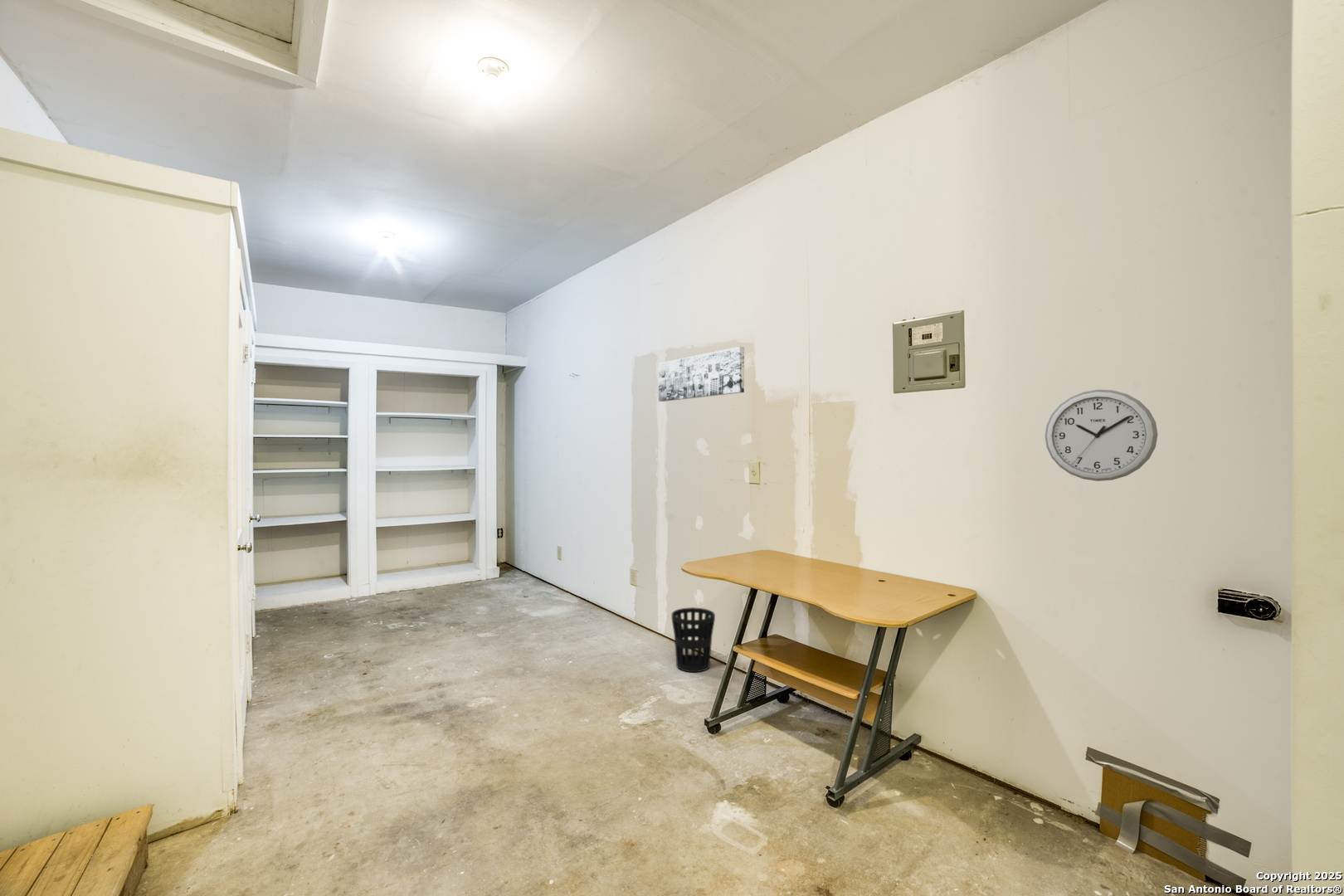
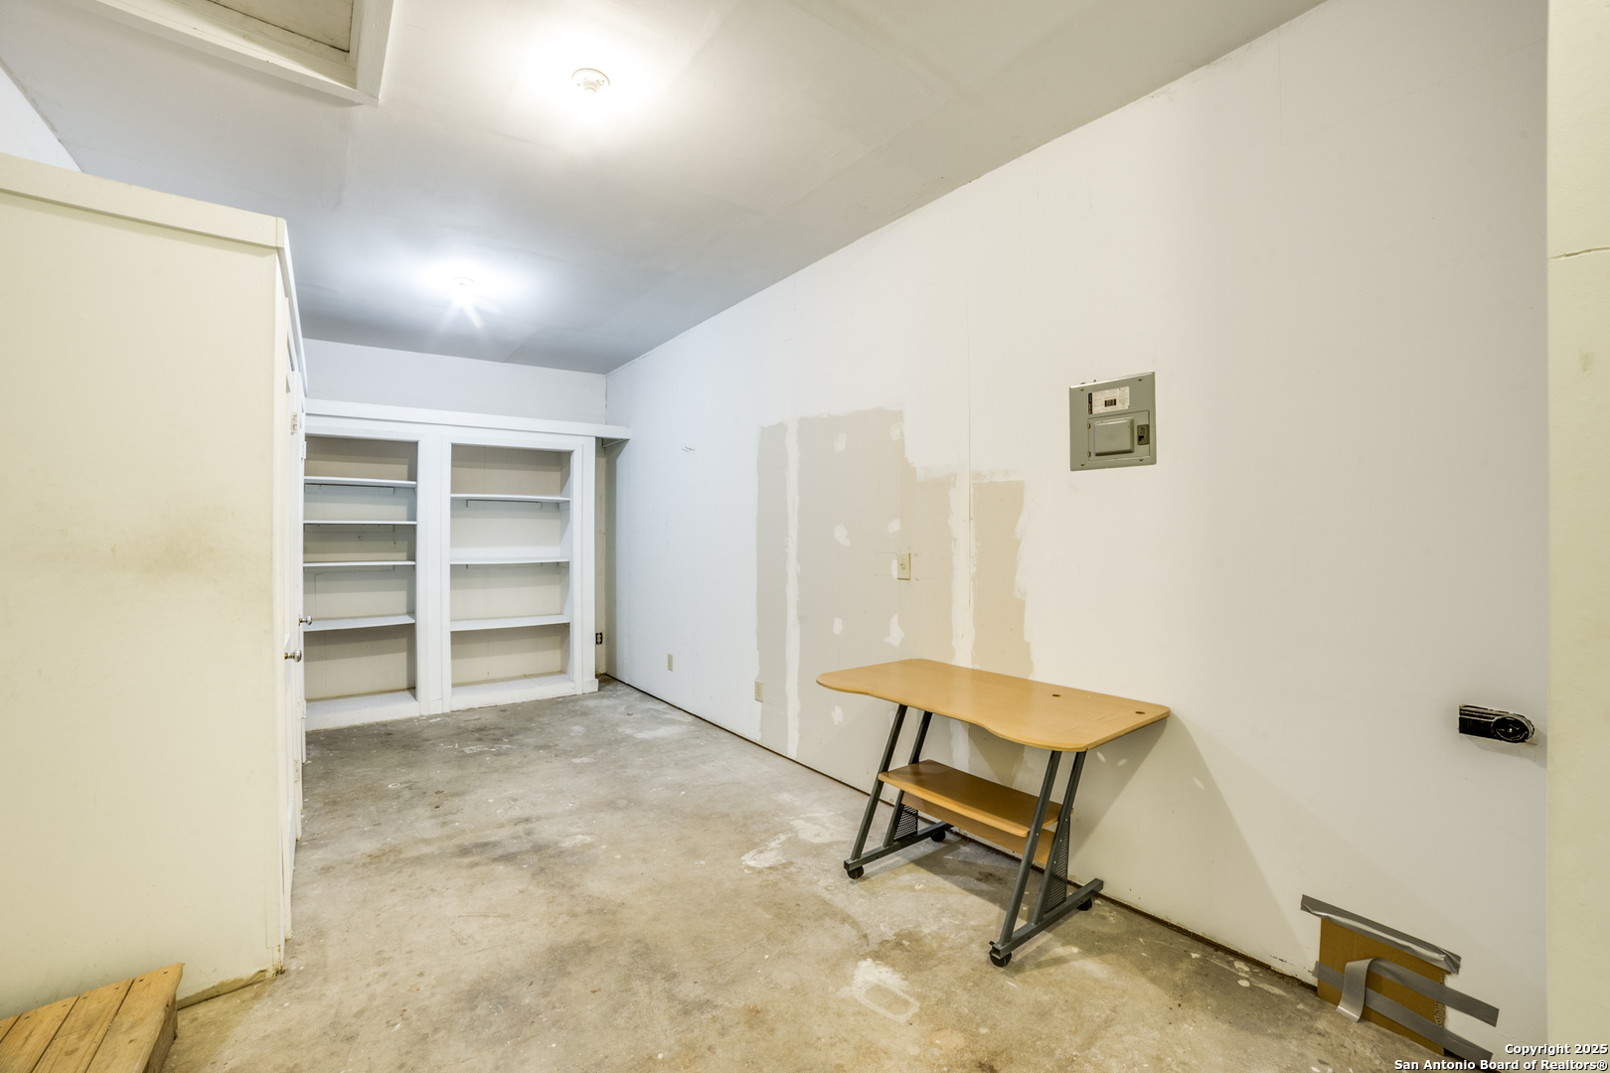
- wall art [658,346,745,402]
- wastebasket [670,606,716,673]
- wall clock [1045,389,1159,482]
